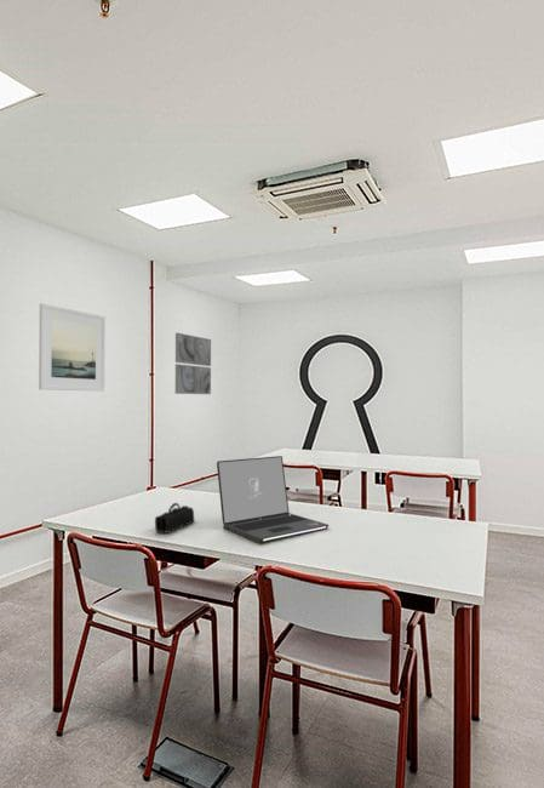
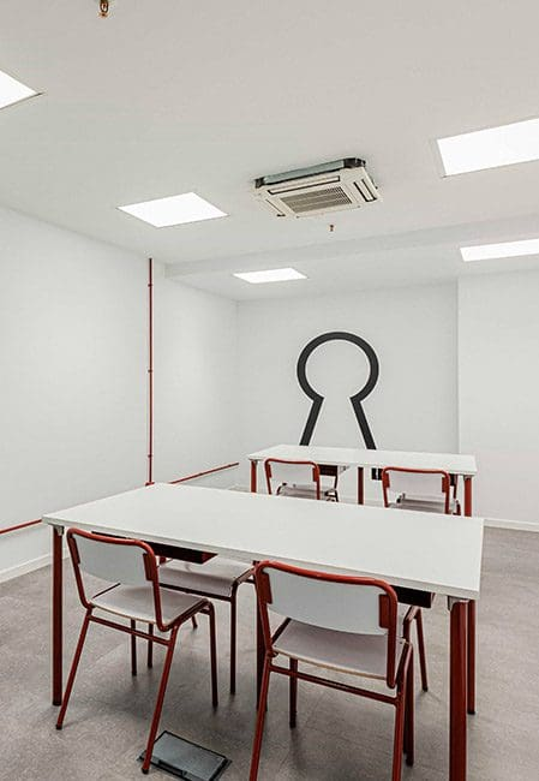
- laptop [216,455,330,543]
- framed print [38,303,107,393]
- wall art [174,332,212,395]
- pencil case [154,502,195,535]
